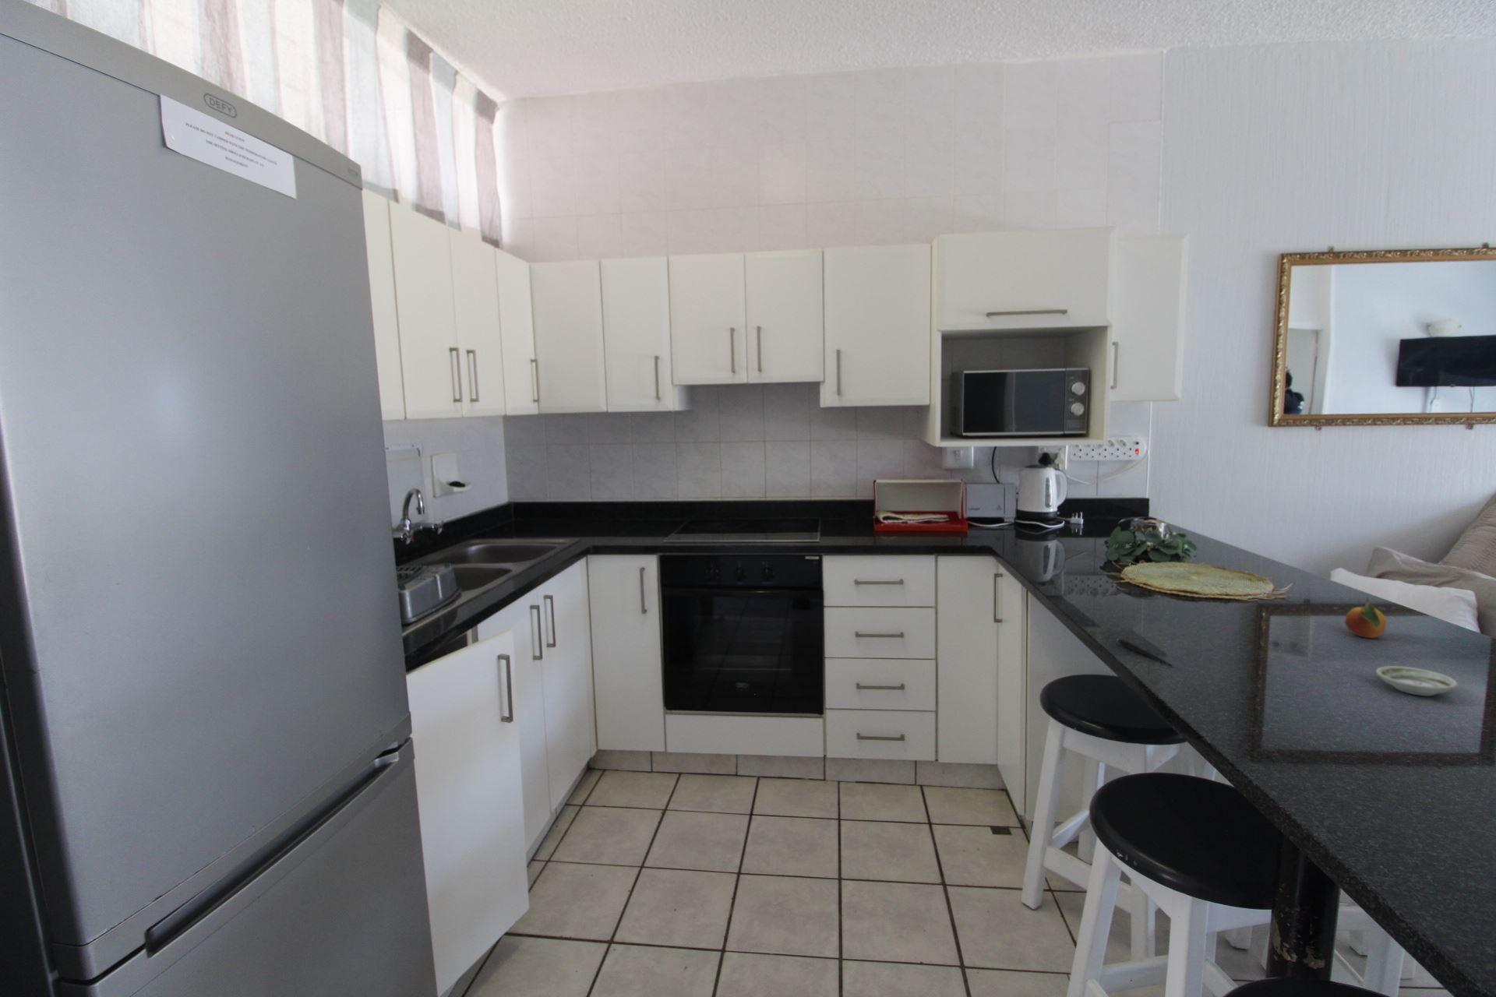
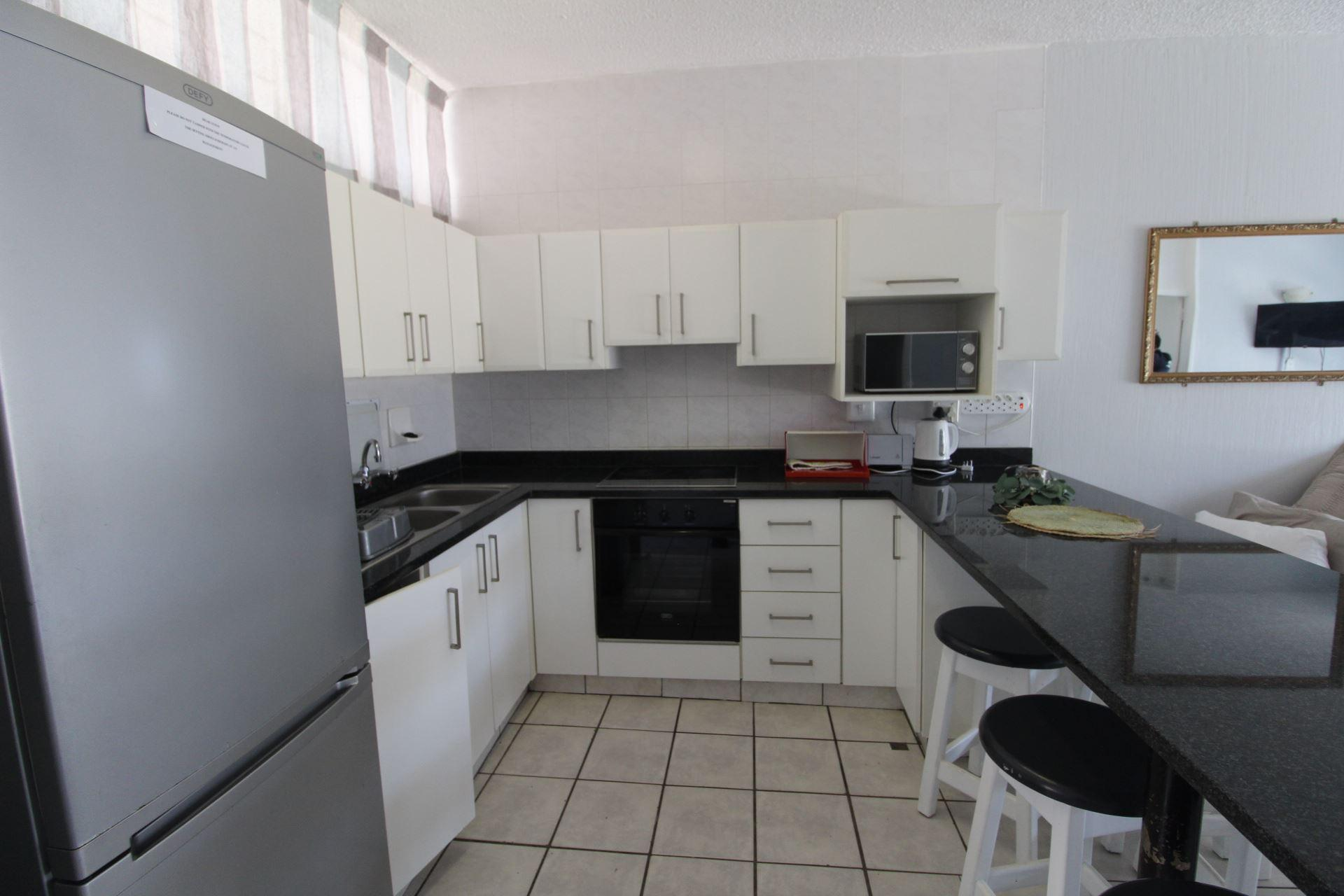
- pen [1114,638,1173,667]
- fruit [1345,595,1387,639]
- saucer [1376,665,1458,697]
